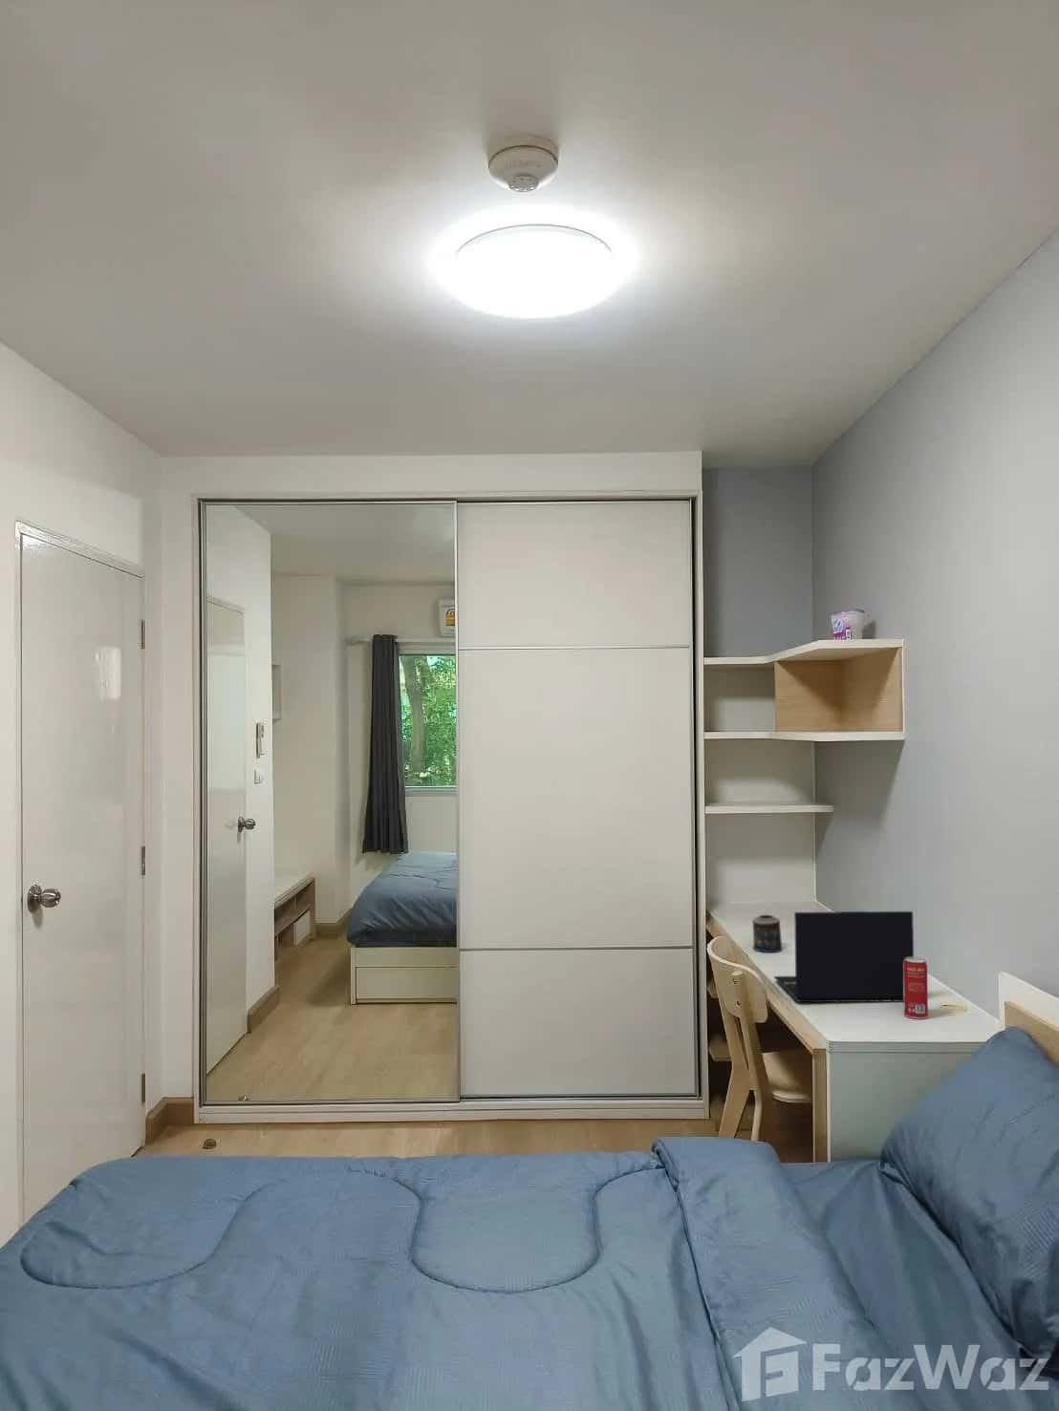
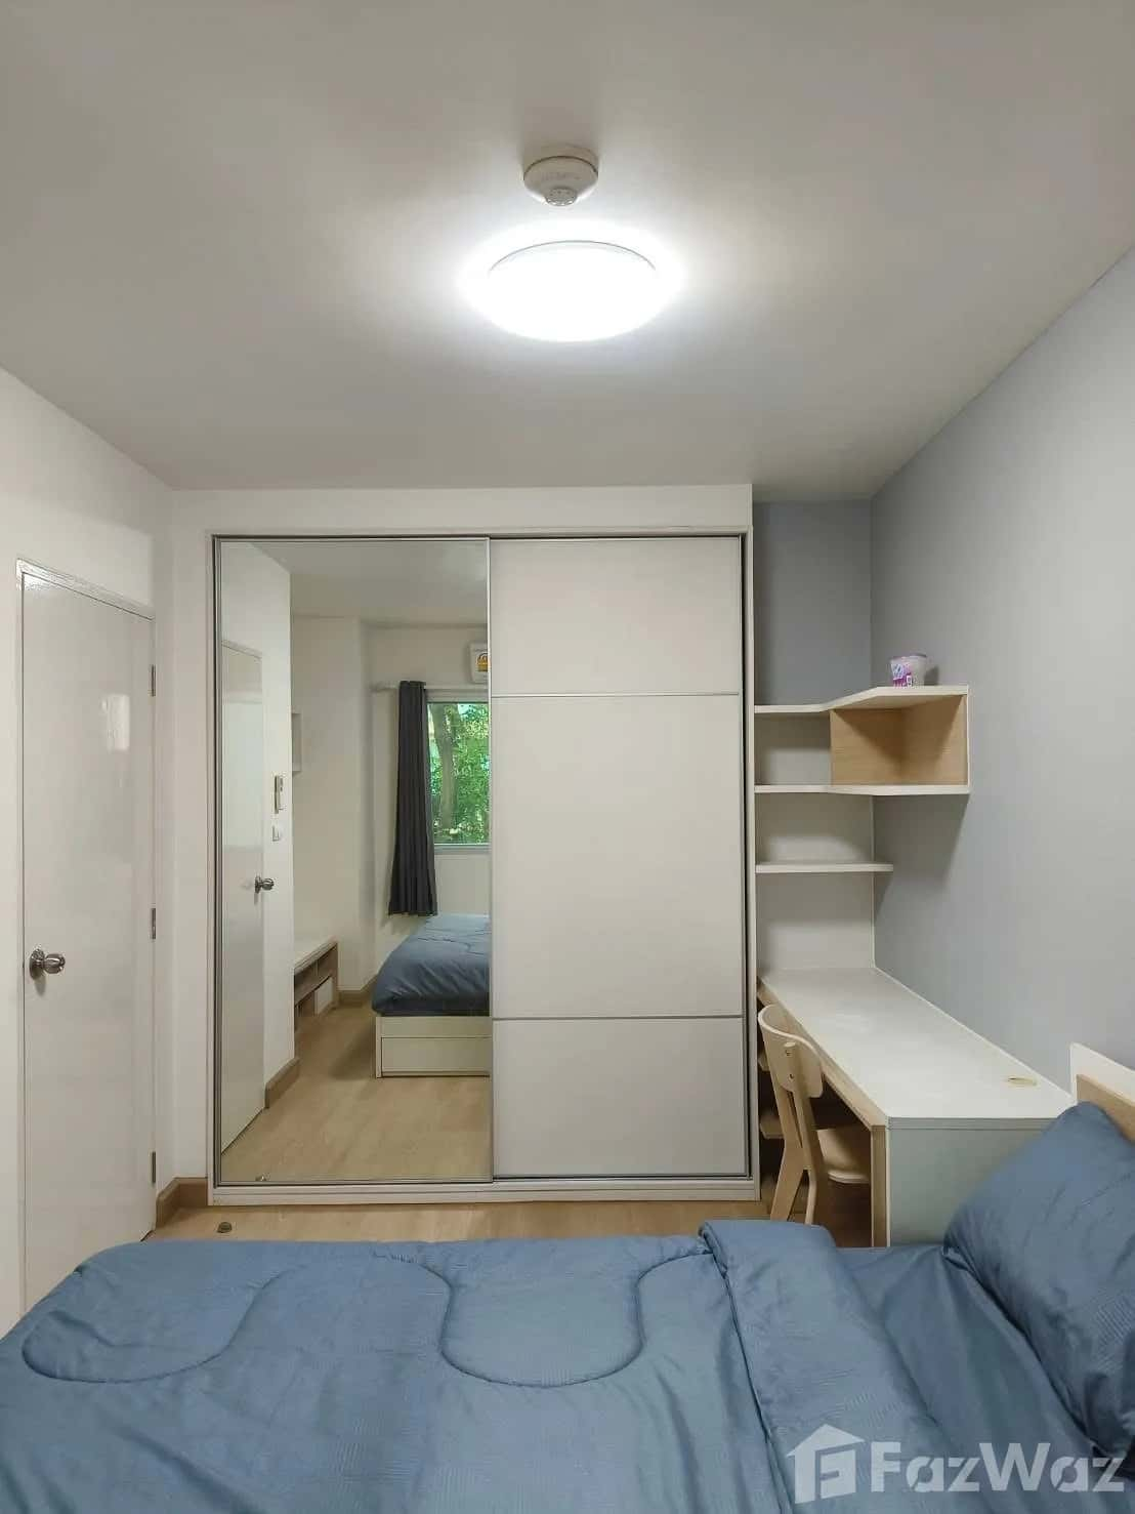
- beverage can [903,956,929,1020]
- candle [751,914,784,953]
- laptop [773,911,914,1003]
